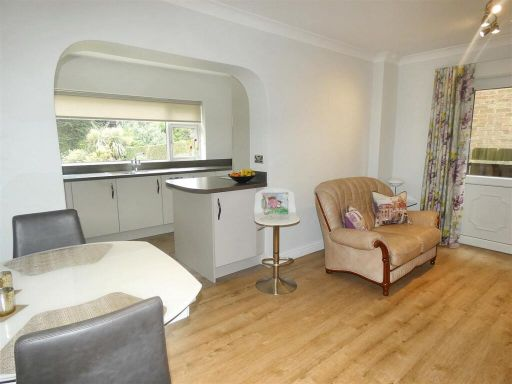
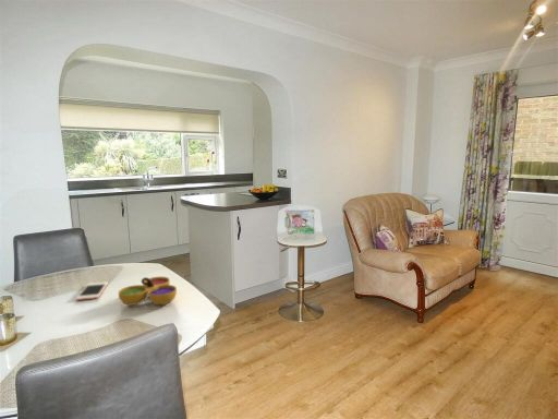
+ decorative bowl [118,276,178,307]
+ cell phone [75,282,109,301]
